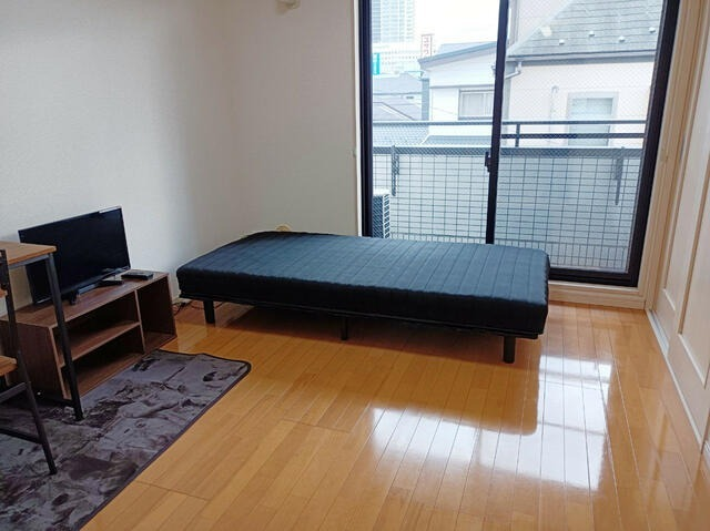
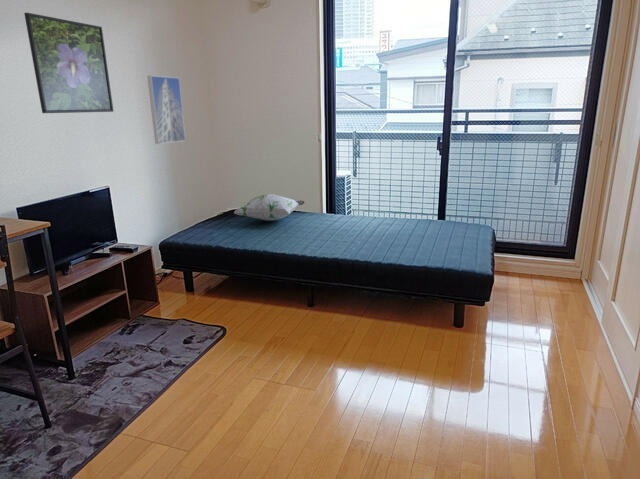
+ decorative pillow [233,193,306,222]
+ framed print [147,75,187,145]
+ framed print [23,12,115,114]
